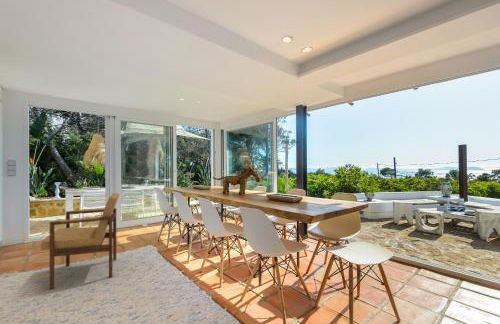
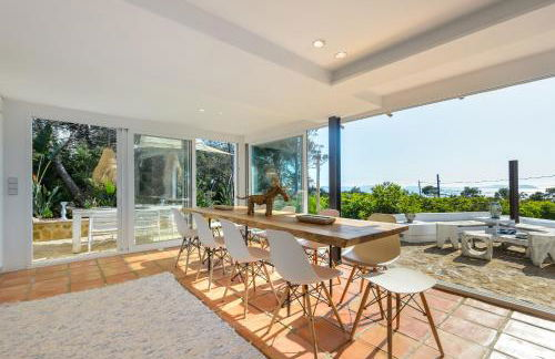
- armchair [40,192,121,290]
